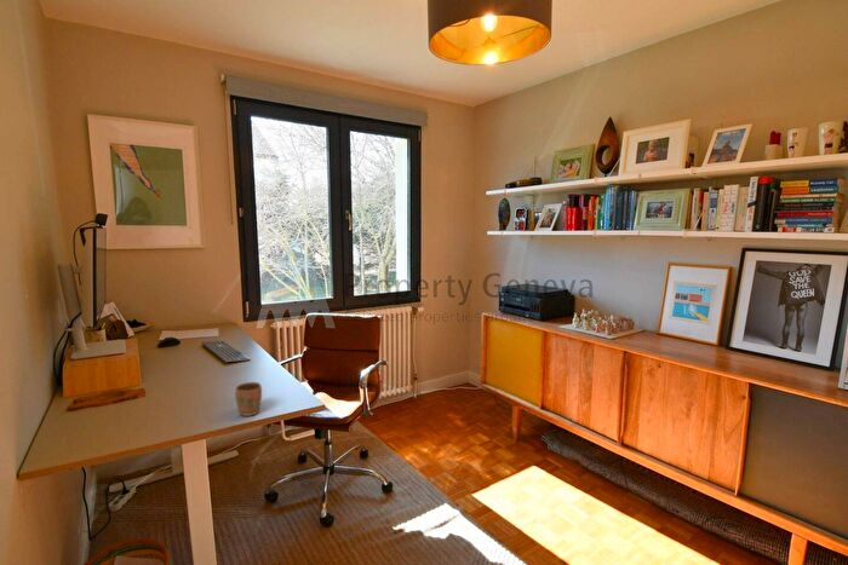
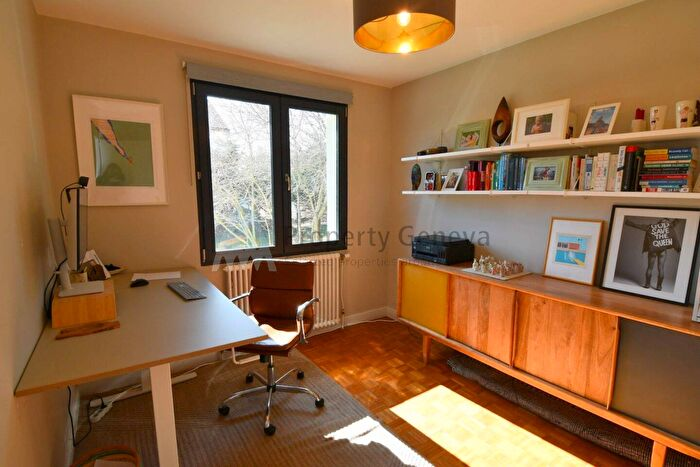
- mug [234,381,263,417]
